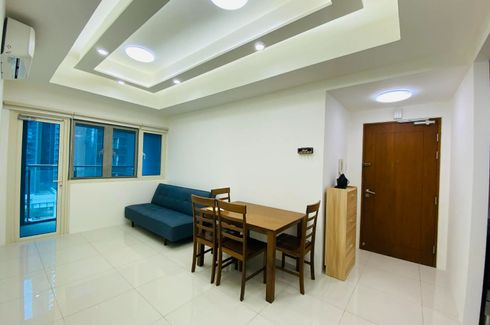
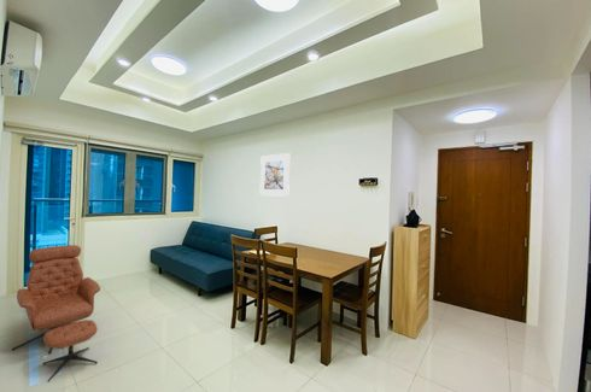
+ armchair [11,244,101,384]
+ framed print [259,152,291,198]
